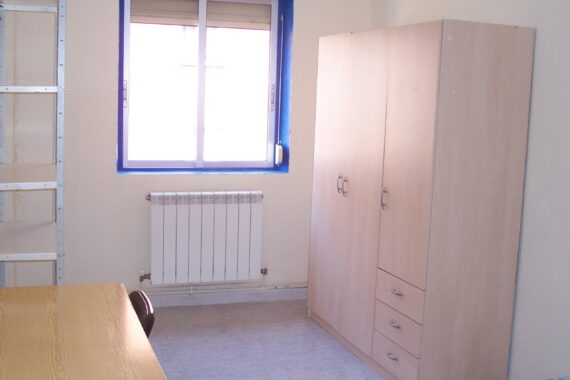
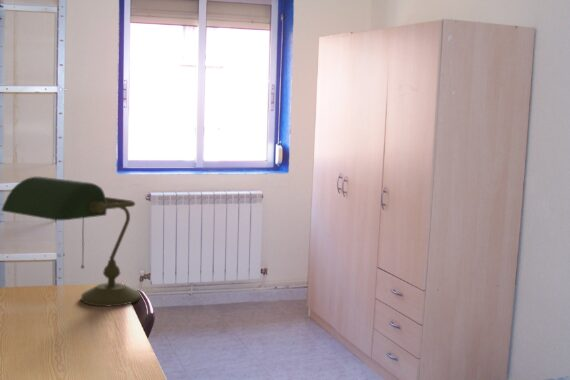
+ desk lamp [0,176,142,308]
